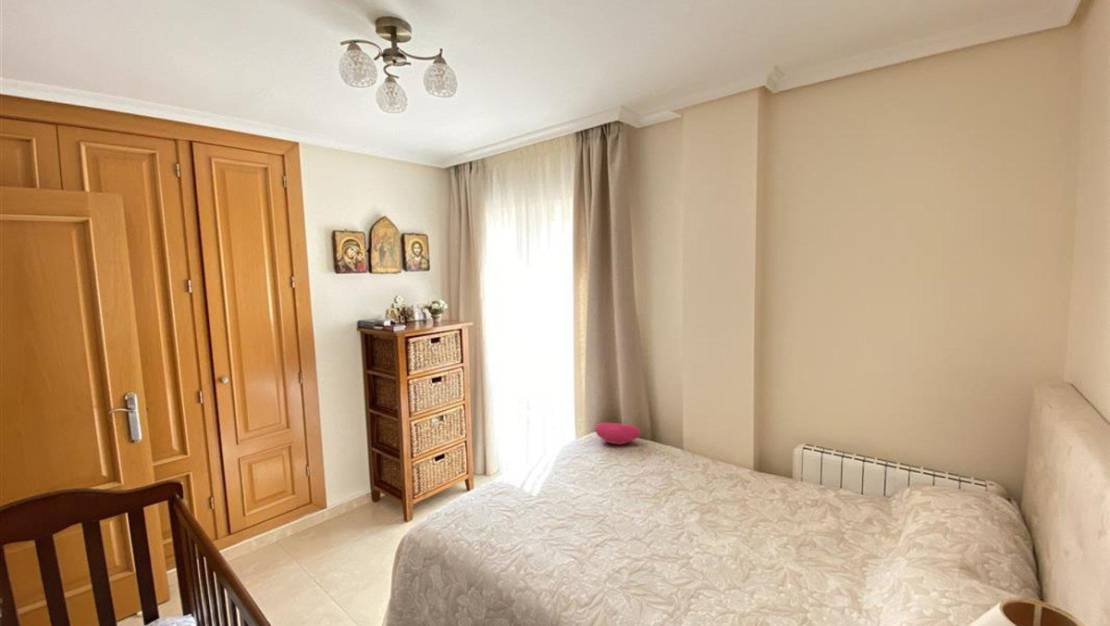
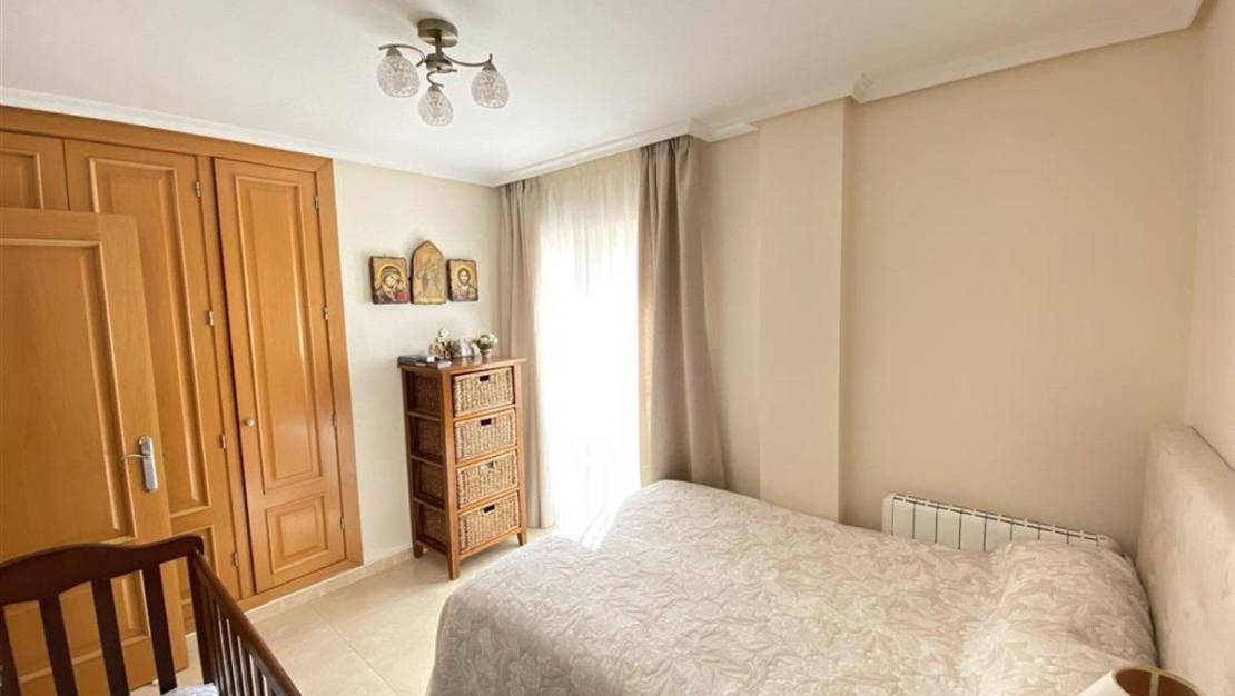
- cushion [594,422,642,446]
